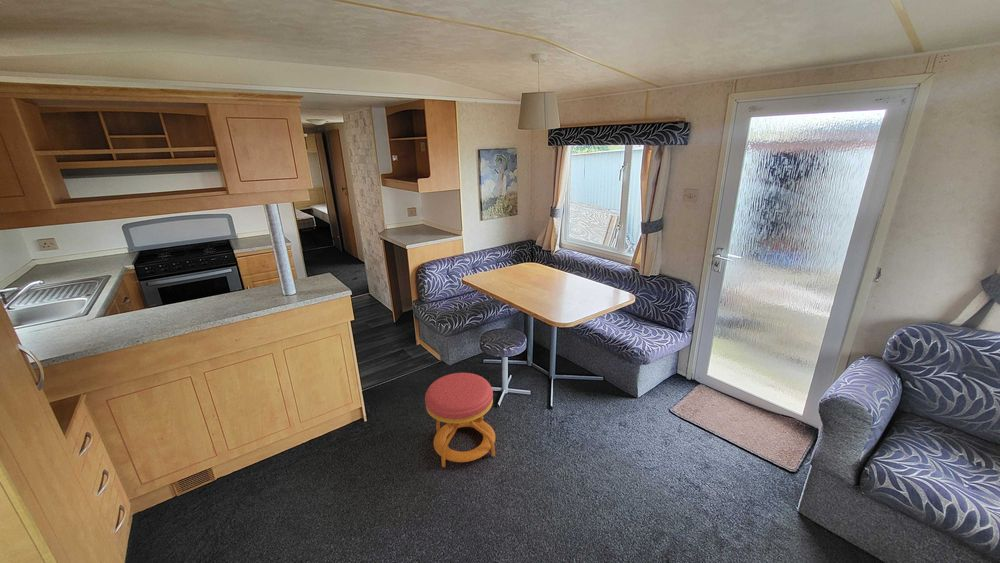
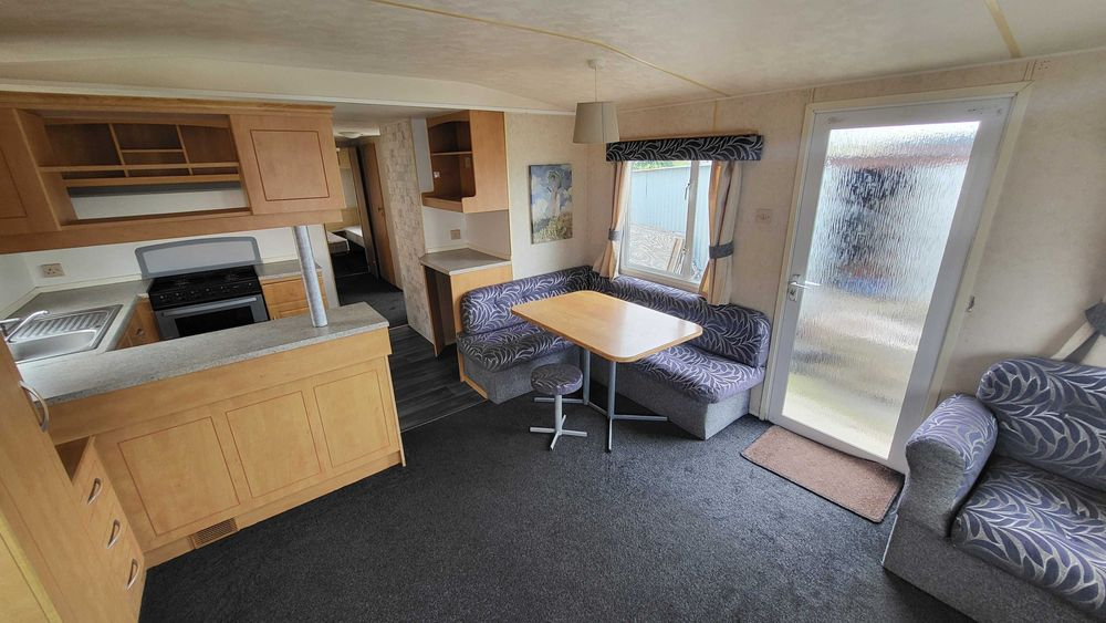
- stool [424,372,496,468]
